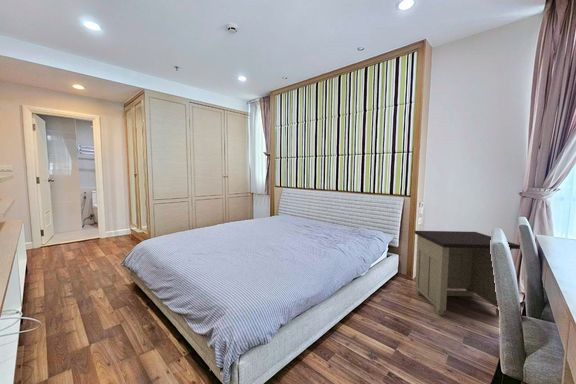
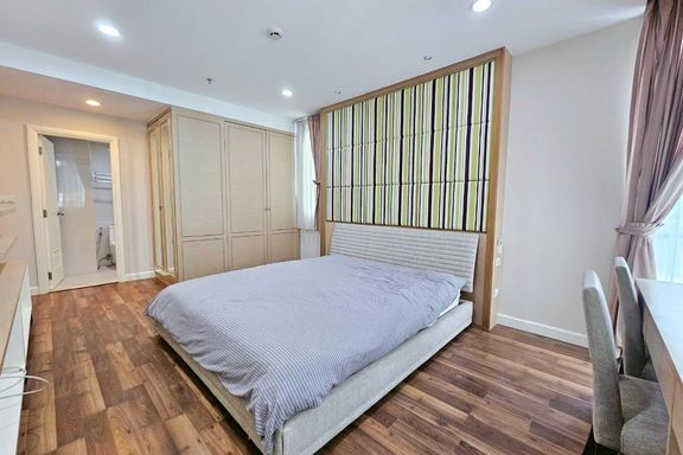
- nightstand [414,230,521,318]
